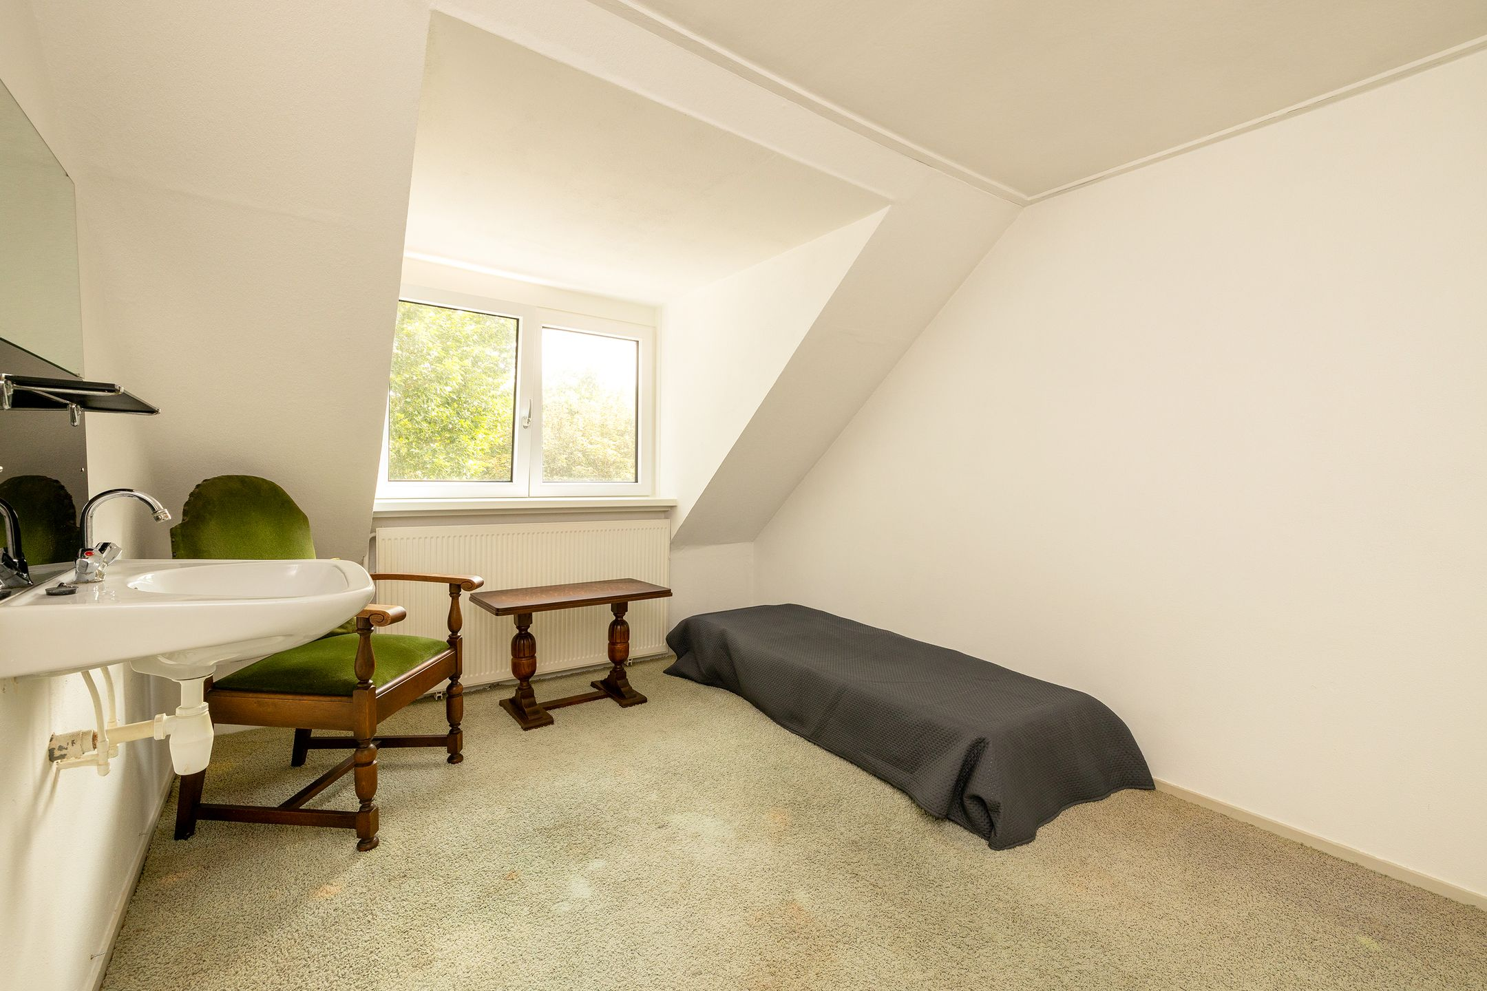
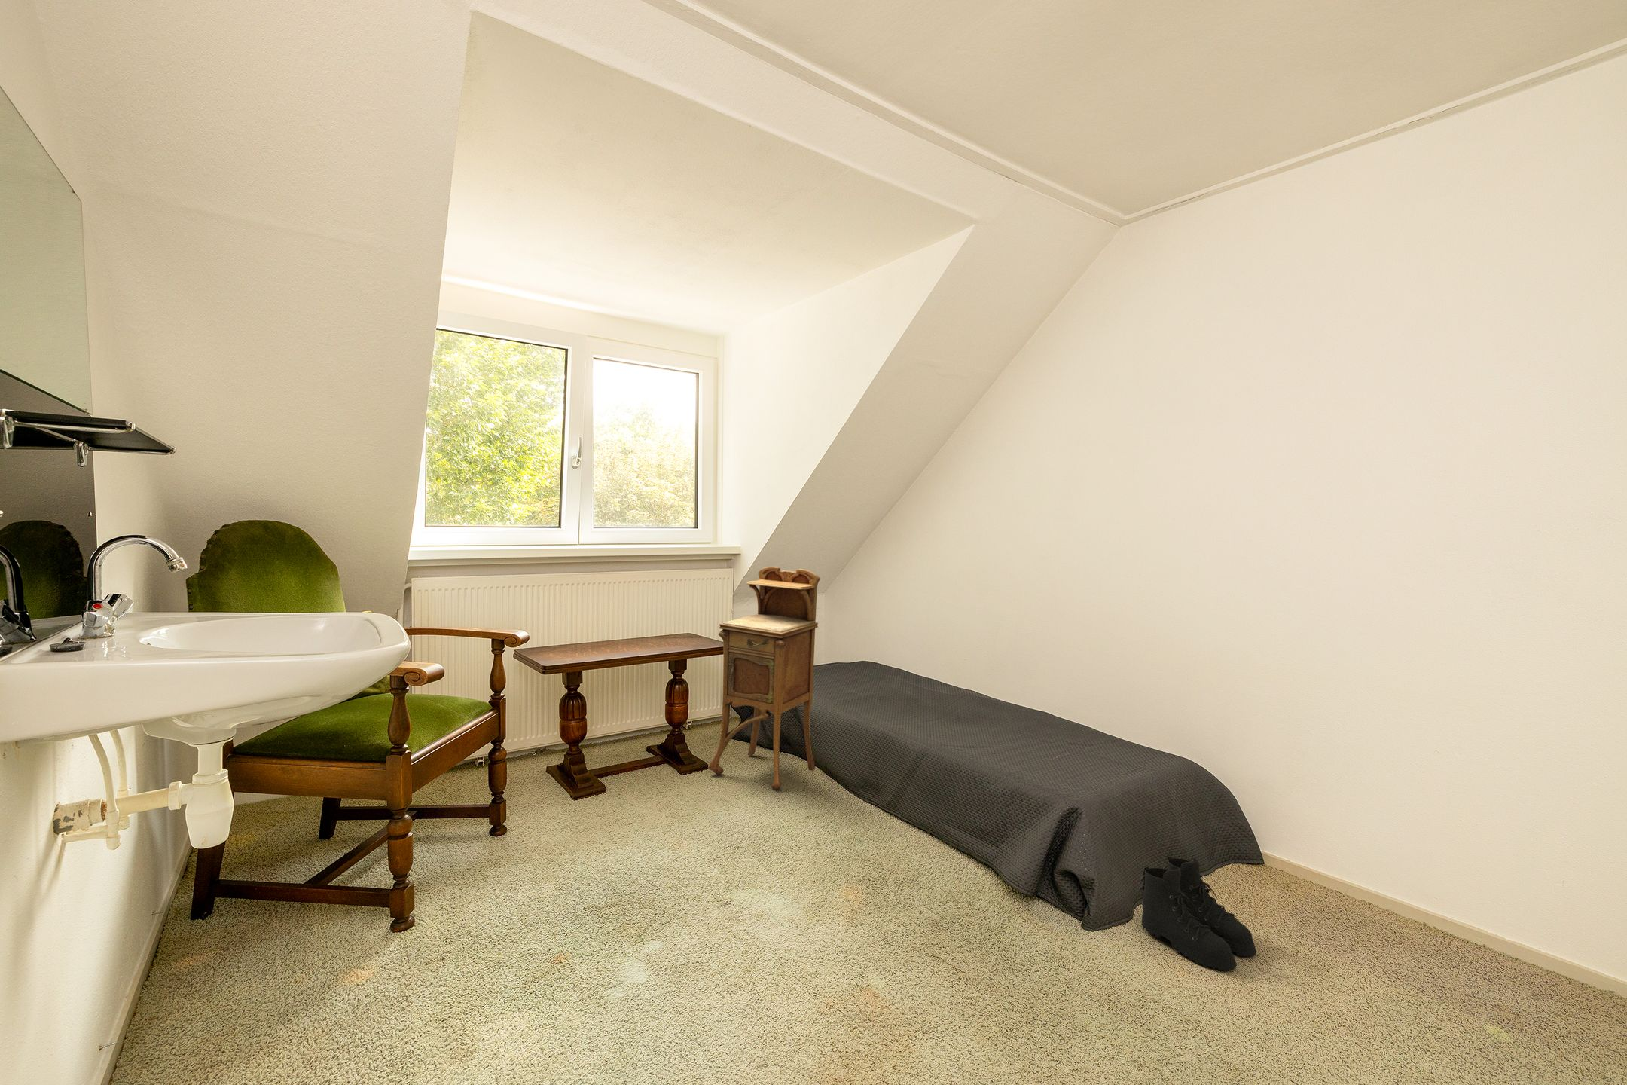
+ nightstand [708,566,821,791]
+ boots [1138,855,1257,971]
